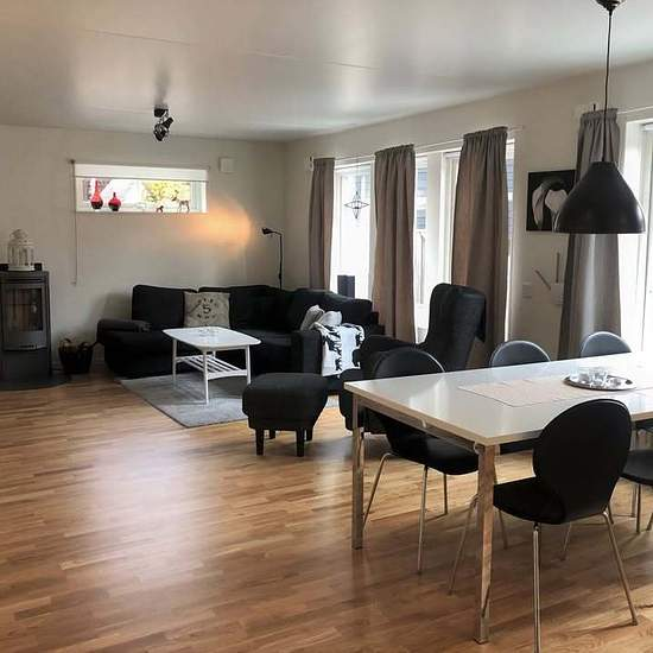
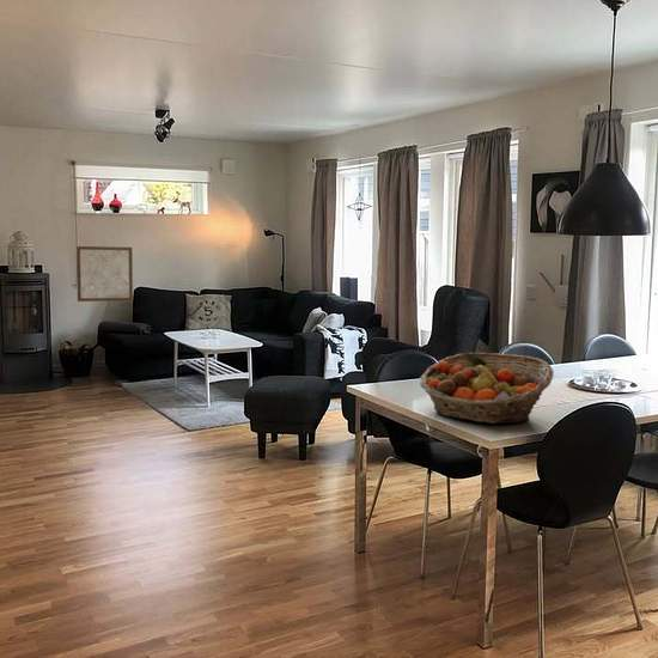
+ fruit basket [419,352,555,425]
+ wall art [75,245,134,303]
